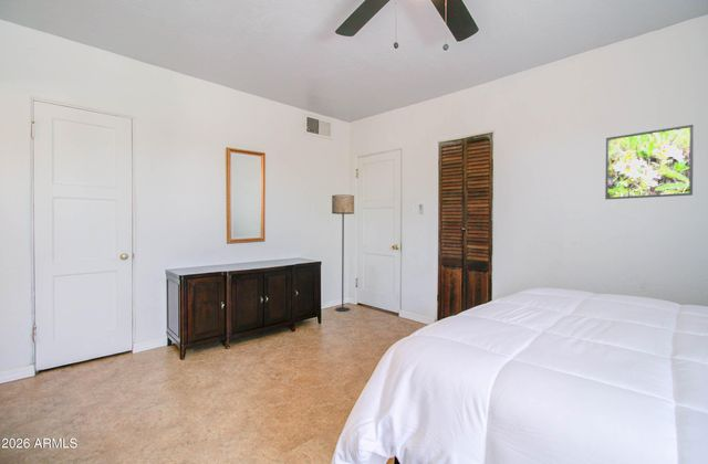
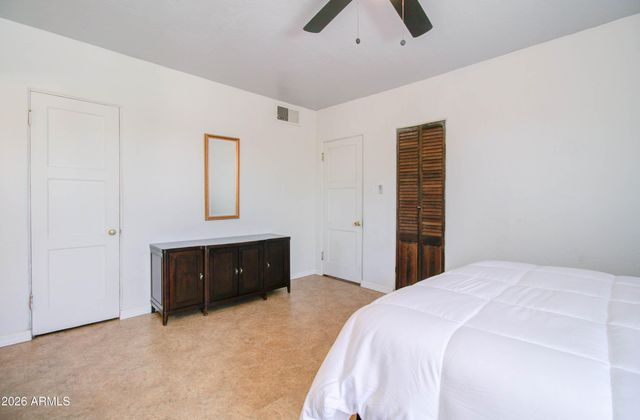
- floor lamp [331,193,355,313]
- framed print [604,124,695,200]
